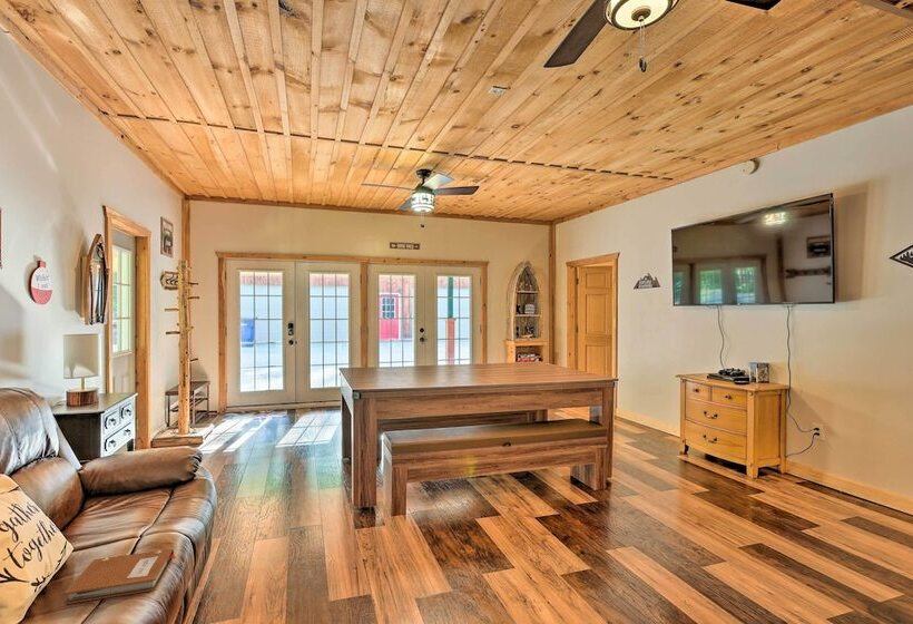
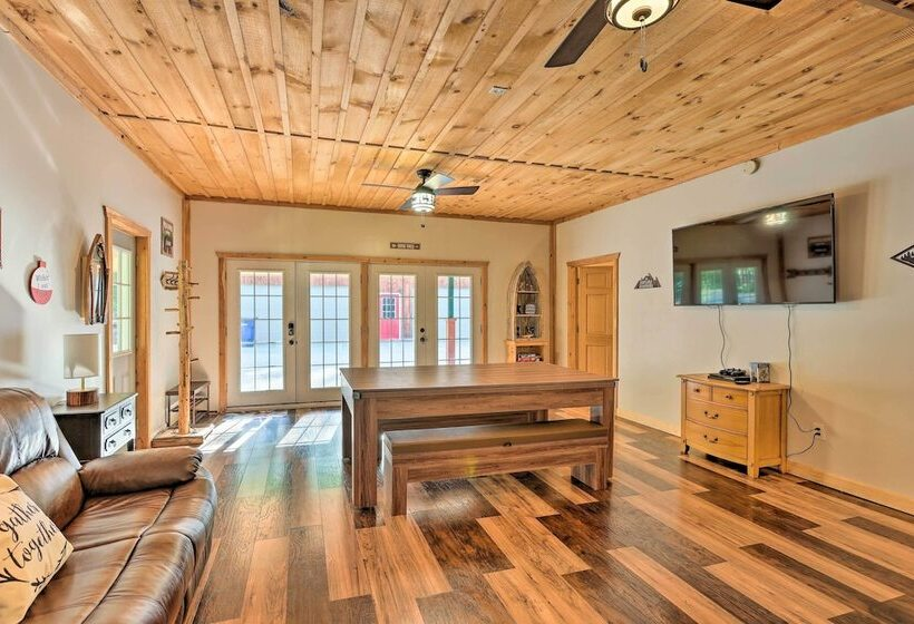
- notebook [63,548,177,605]
